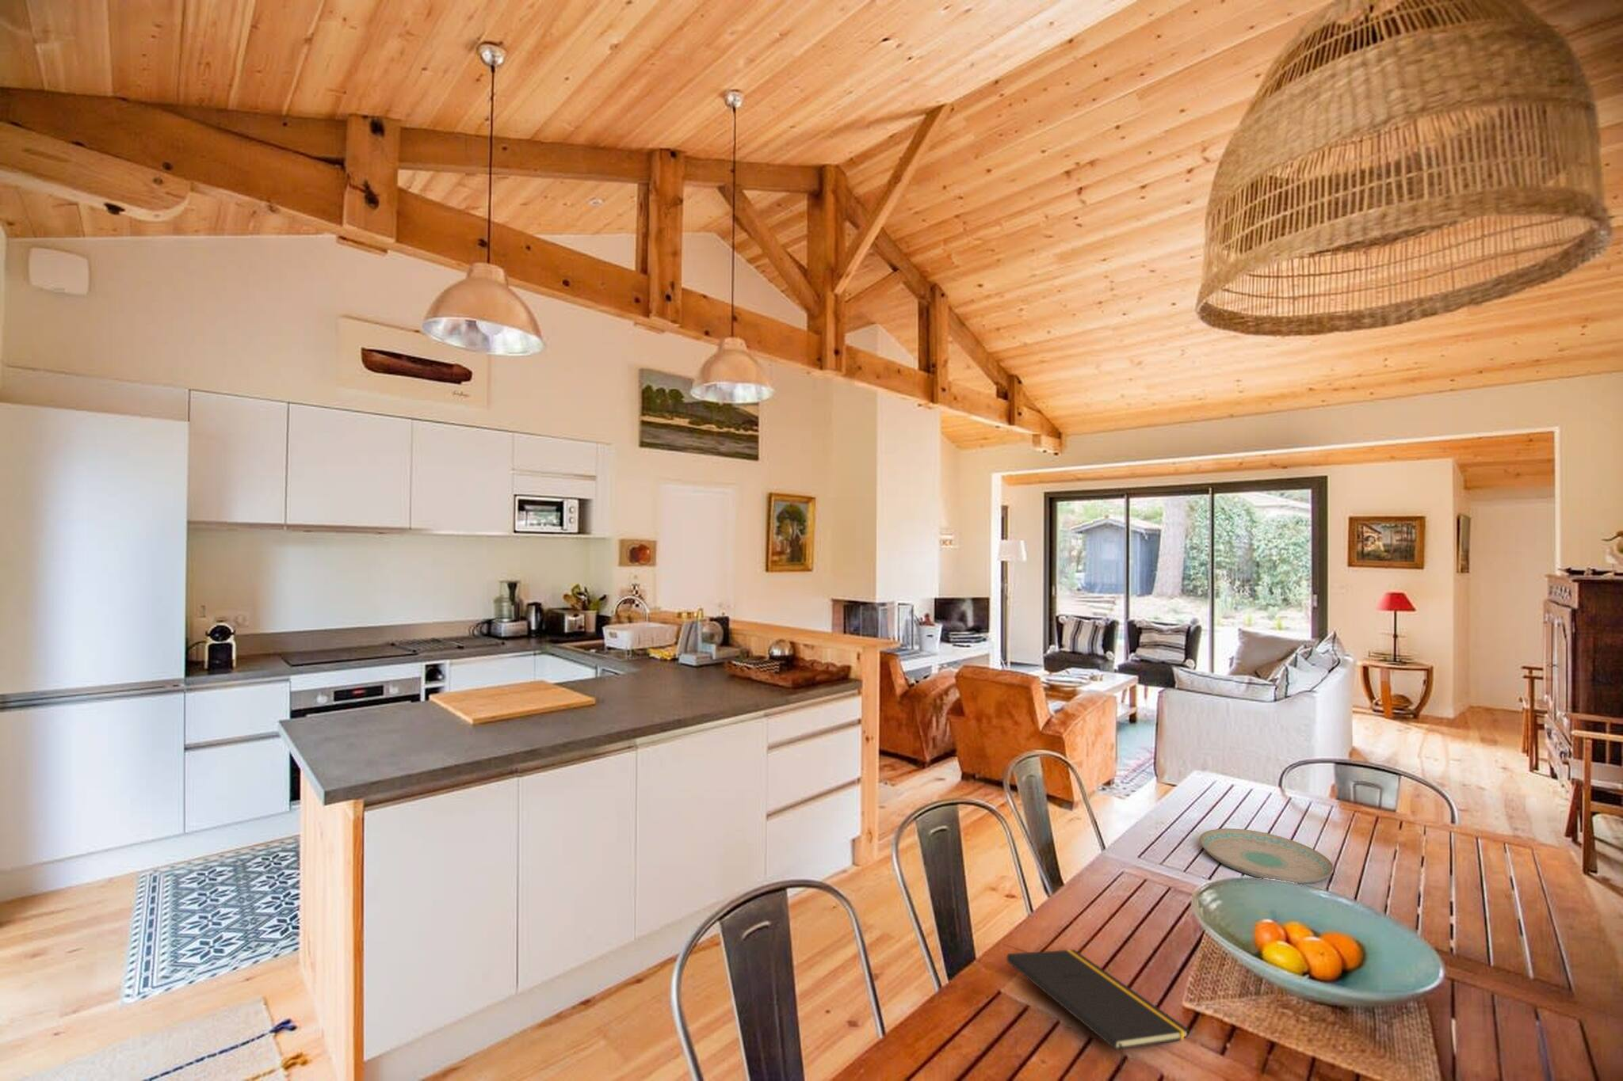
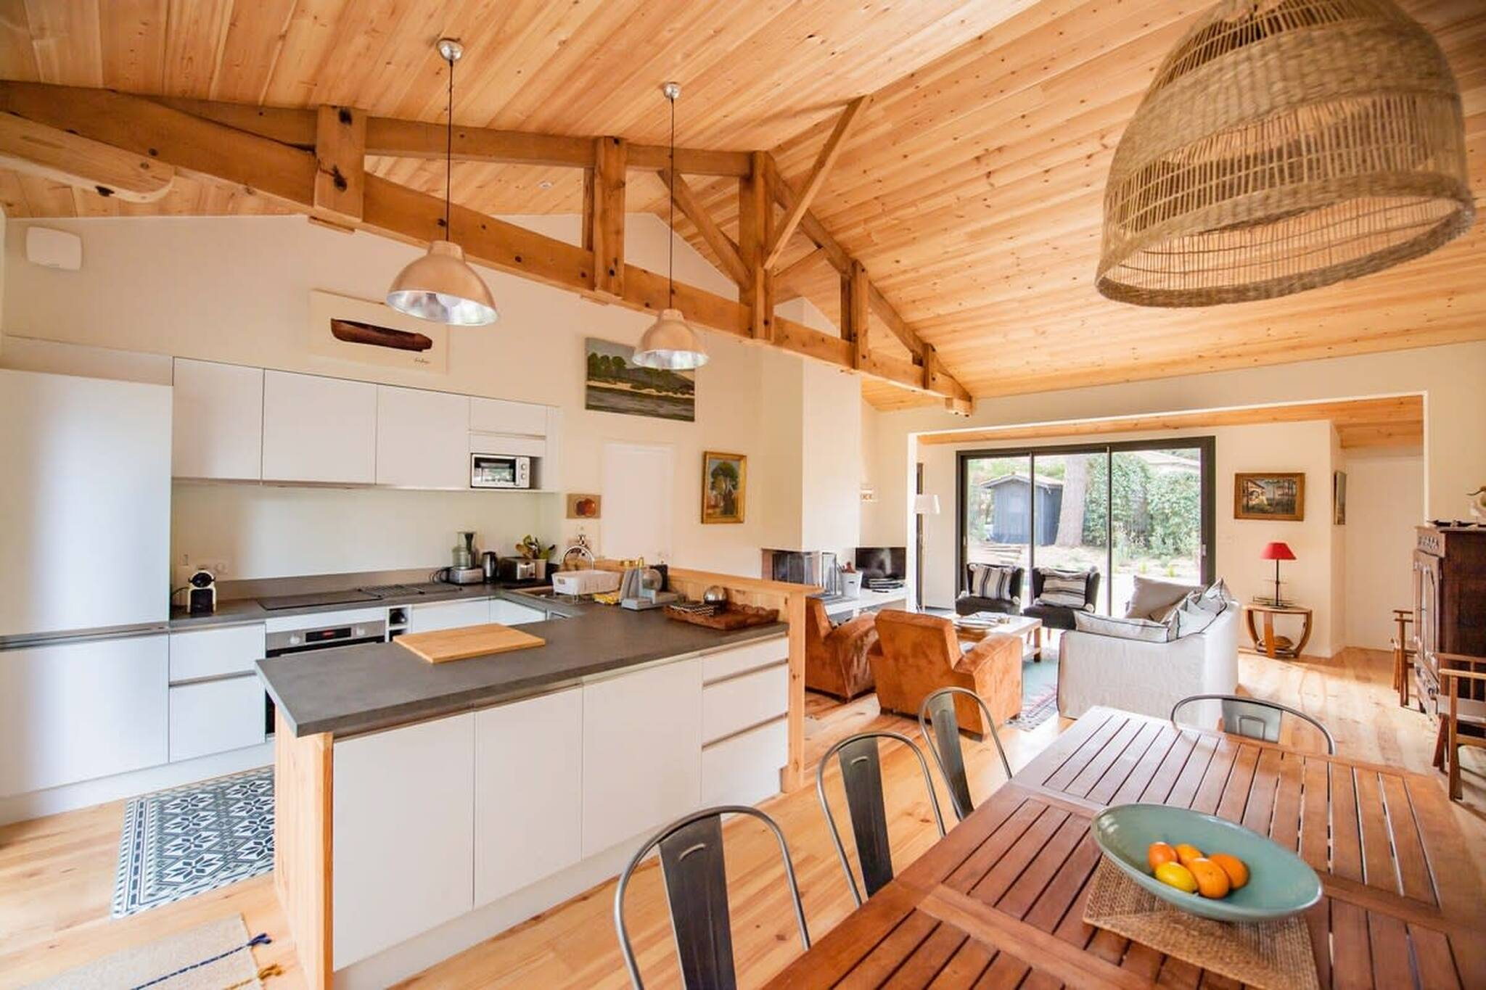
- plate [1199,828,1335,884]
- notepad [1005,948,1190,1074]
